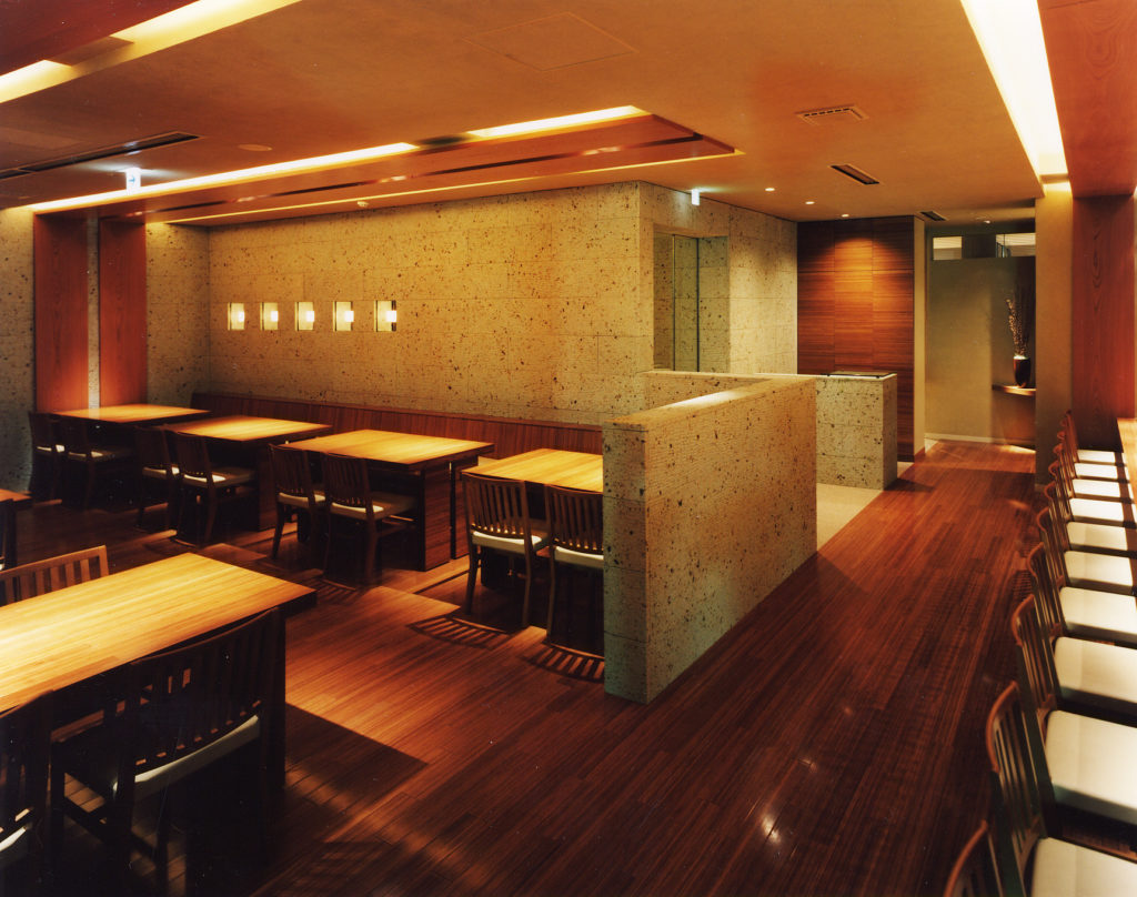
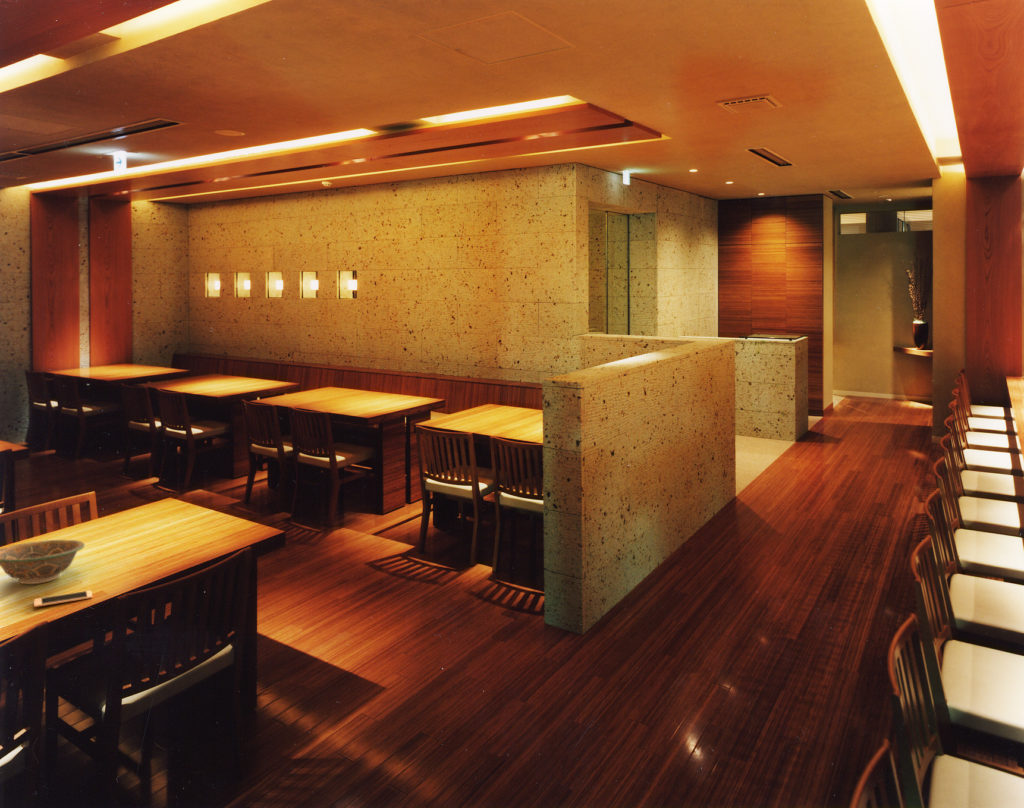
+ bowl [0,539,86,585]
+ cell phone [33,589,93,608]
